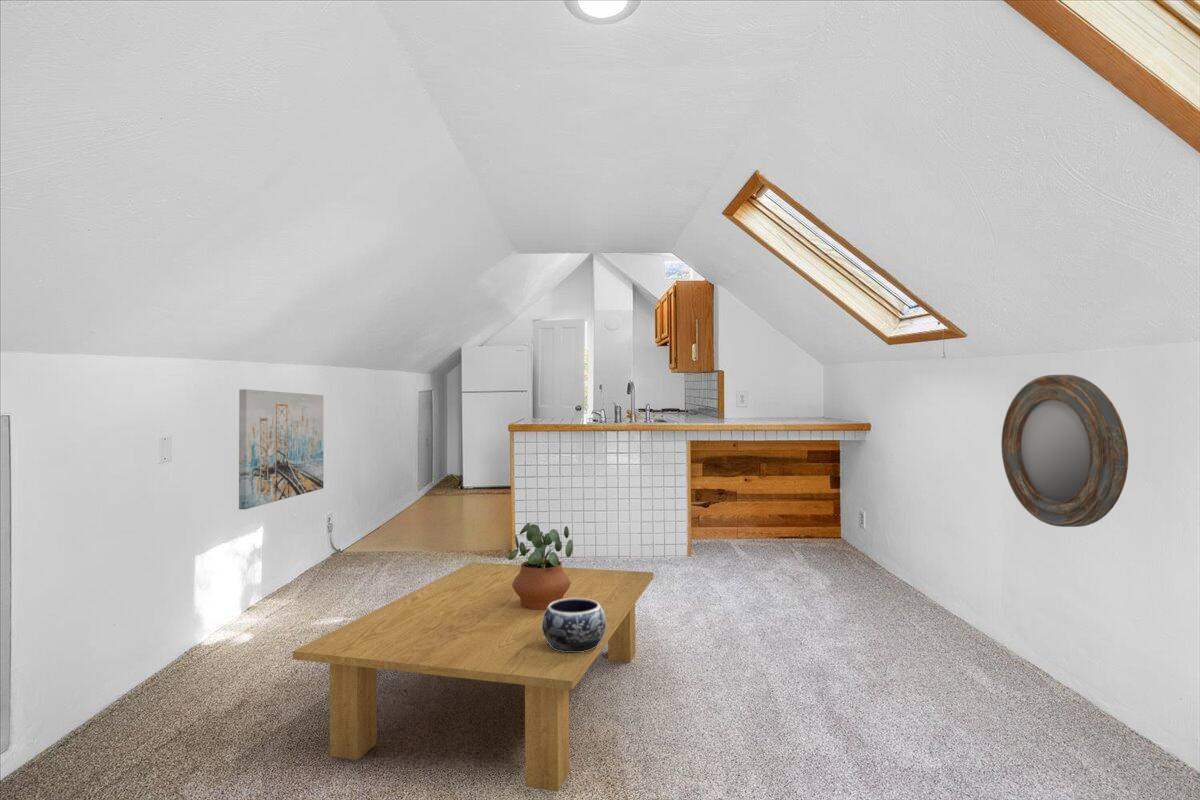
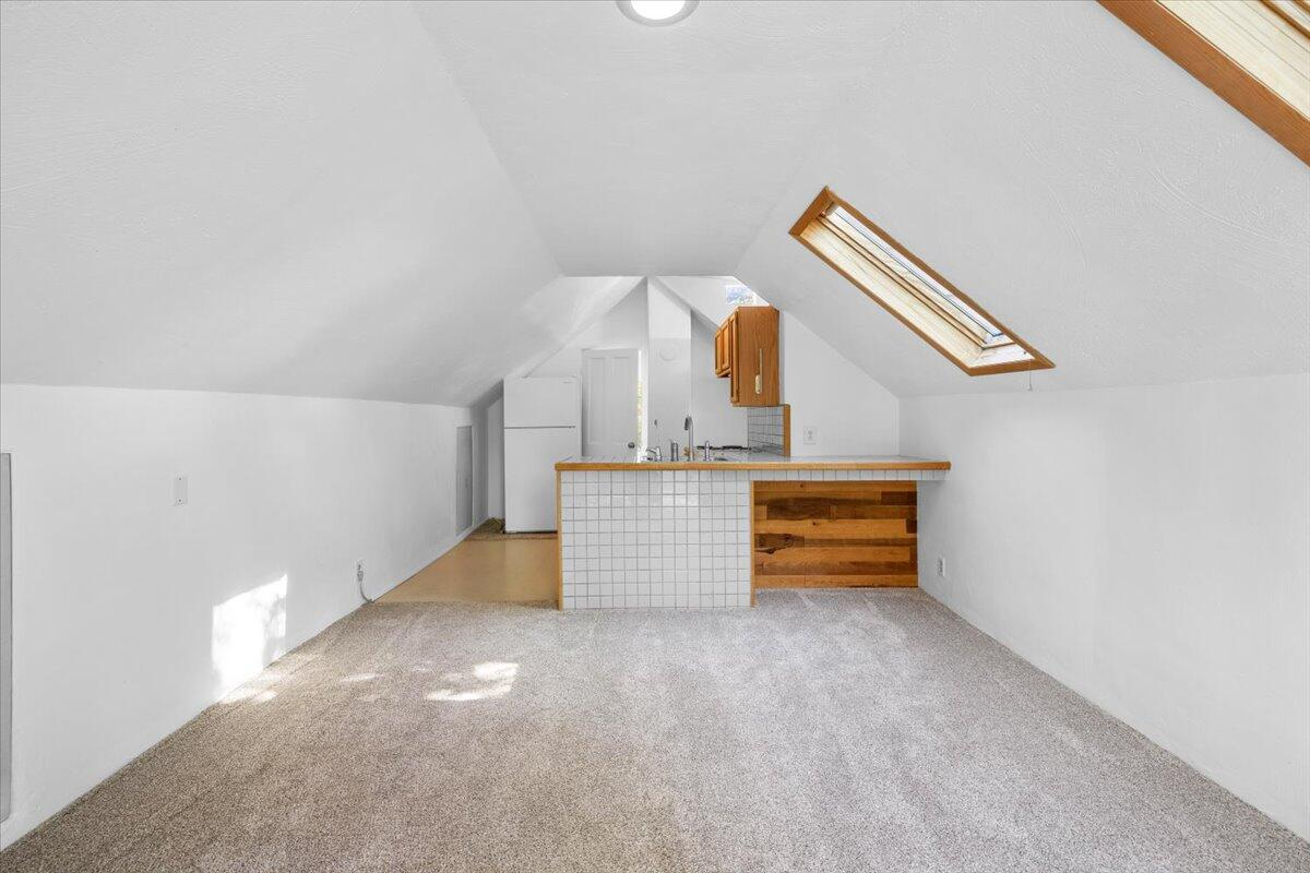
- coffee table [292,561,655,793]
- wall art [238,388,324,510]
- potted plant [507,522,574,610]
- home mirror [1000,374,1129,528]
- decorative bowl [542,598,606,652]
